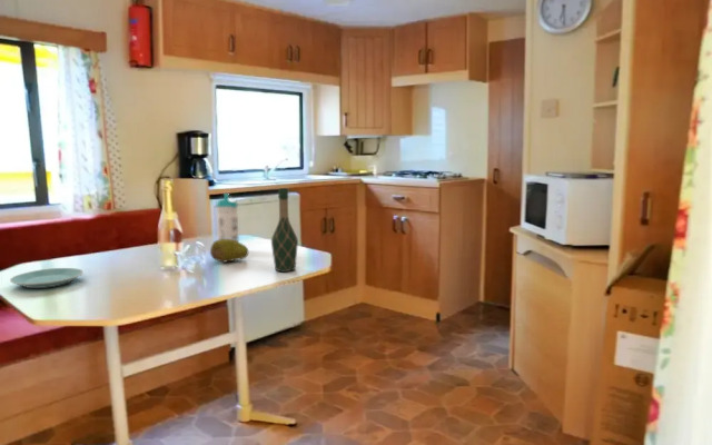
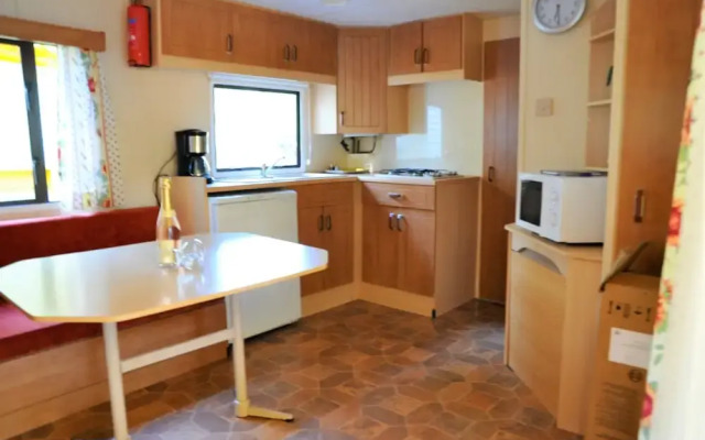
- plate [9,267,85,289]
- water bottle [215,192,240,243]
- wine bottle [270,187,299,273]
- fruit [209,239,249,264]
